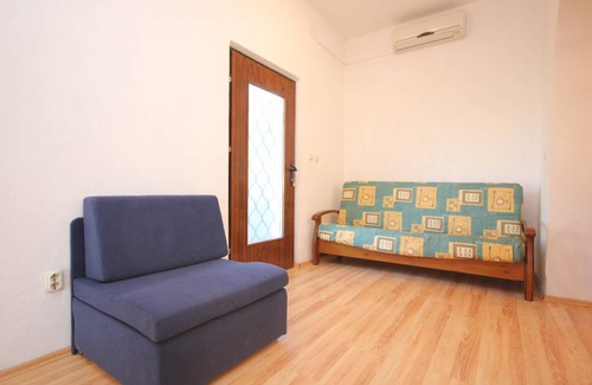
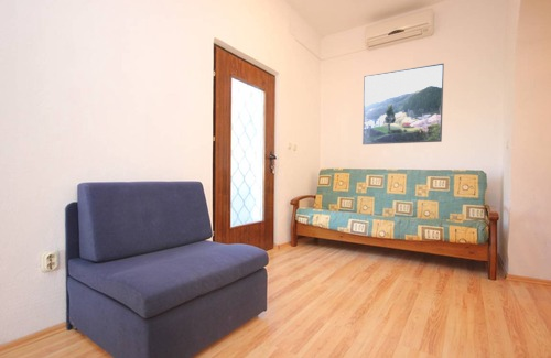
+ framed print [361,62,445,145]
